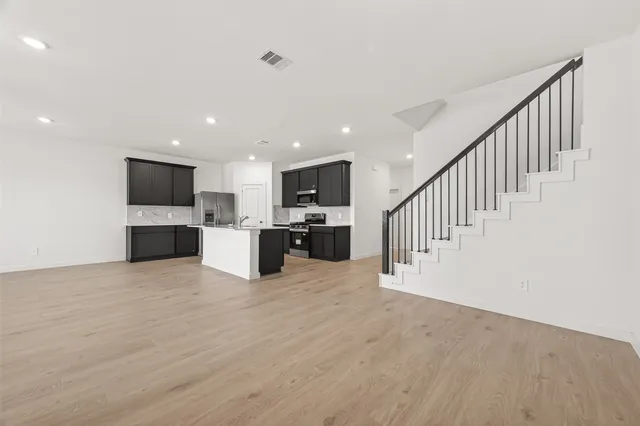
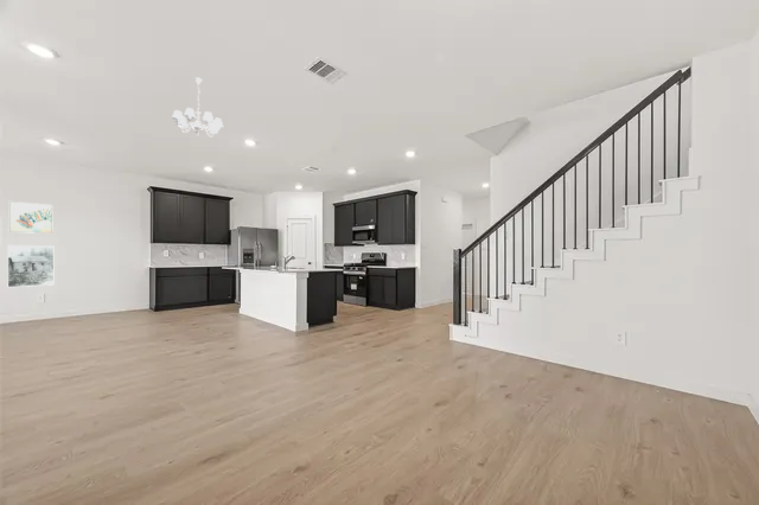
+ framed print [6,244,55,288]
+ wall art [7,200,53,235]
+ chandelier [171,76,224,139]
